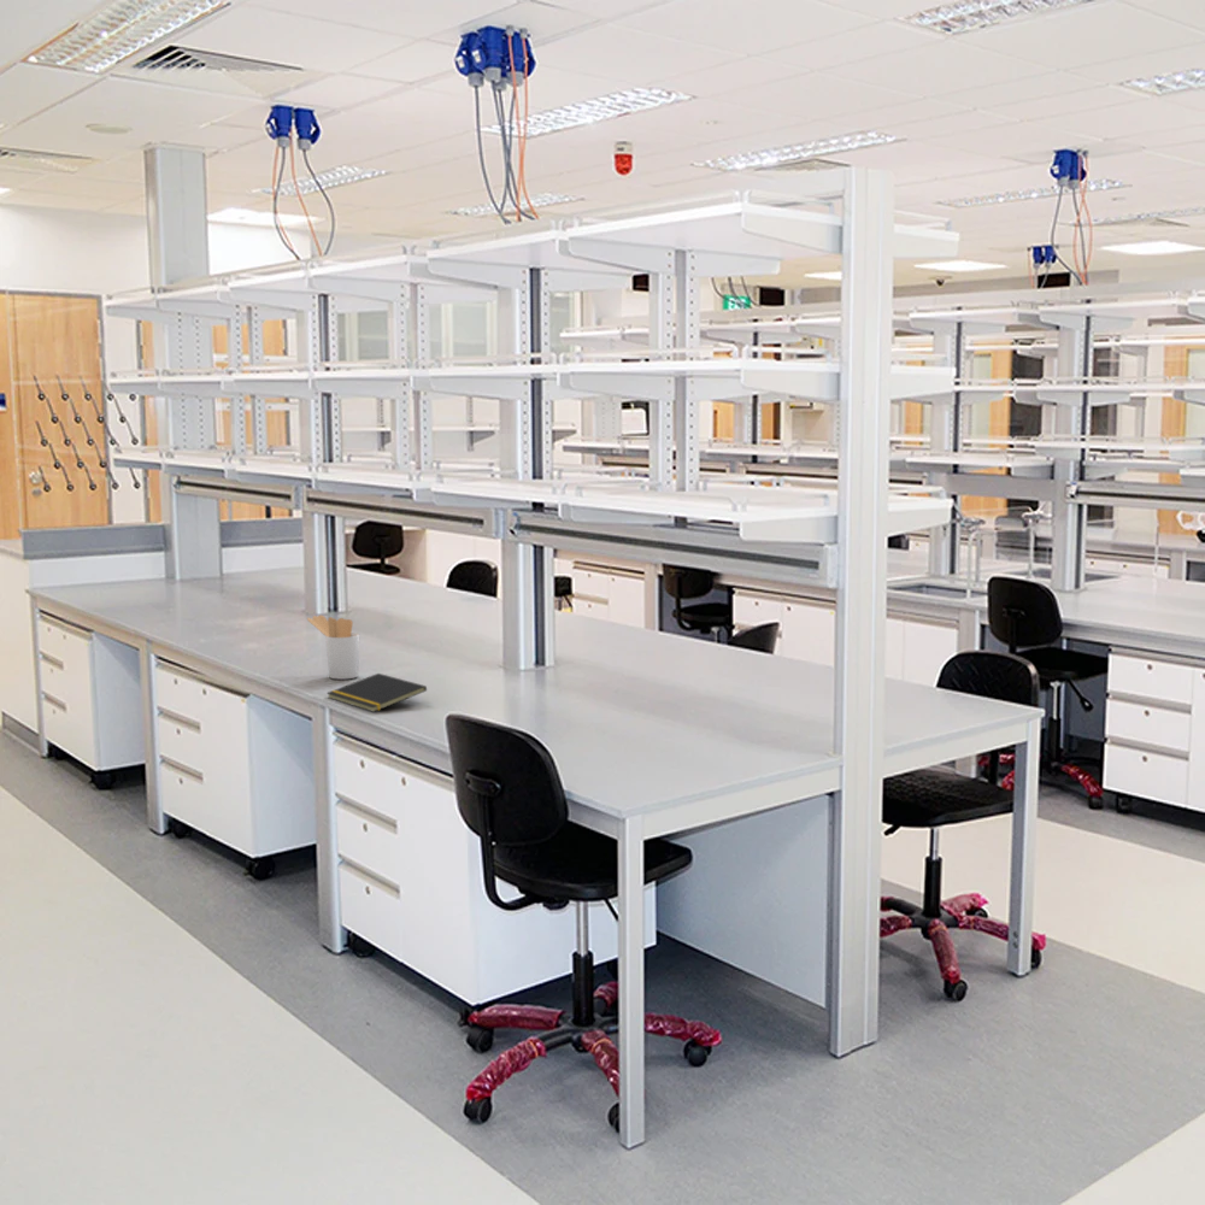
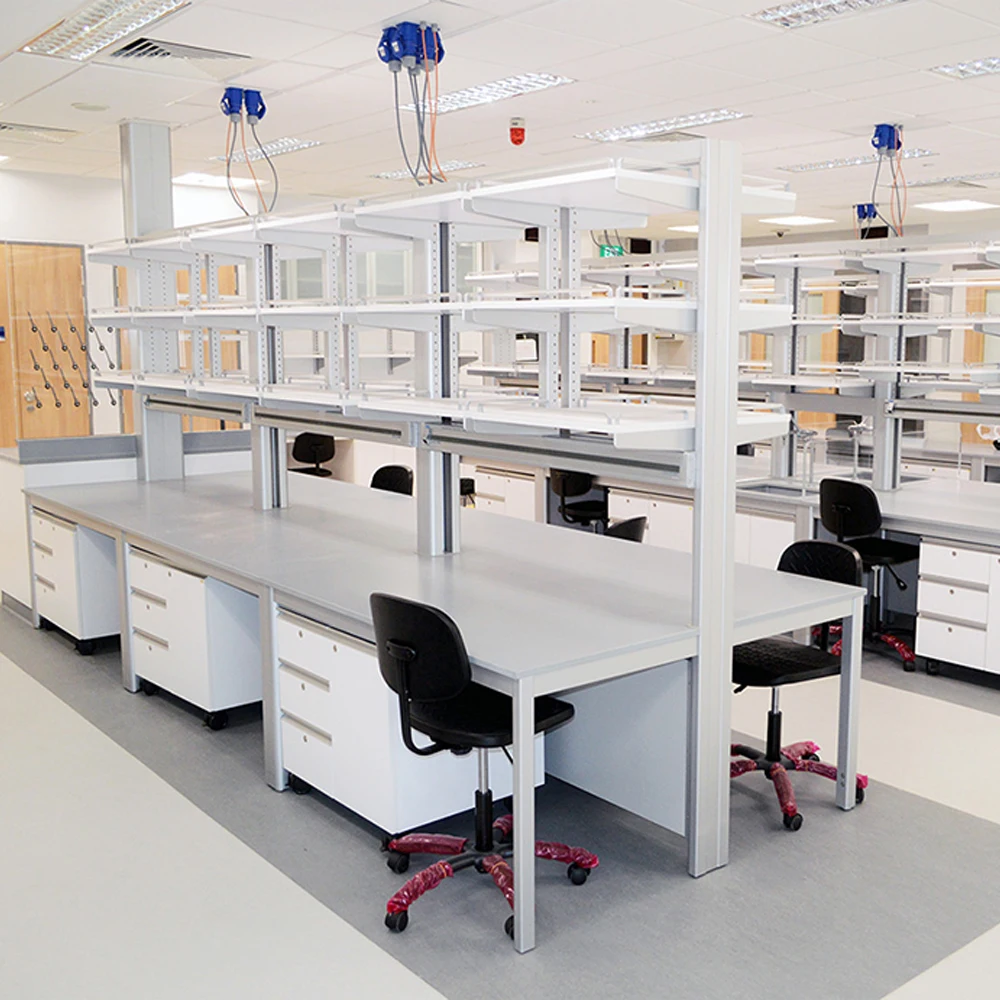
- notepad [325,672,428,713]
- utensil holder [306,613,360,681]
